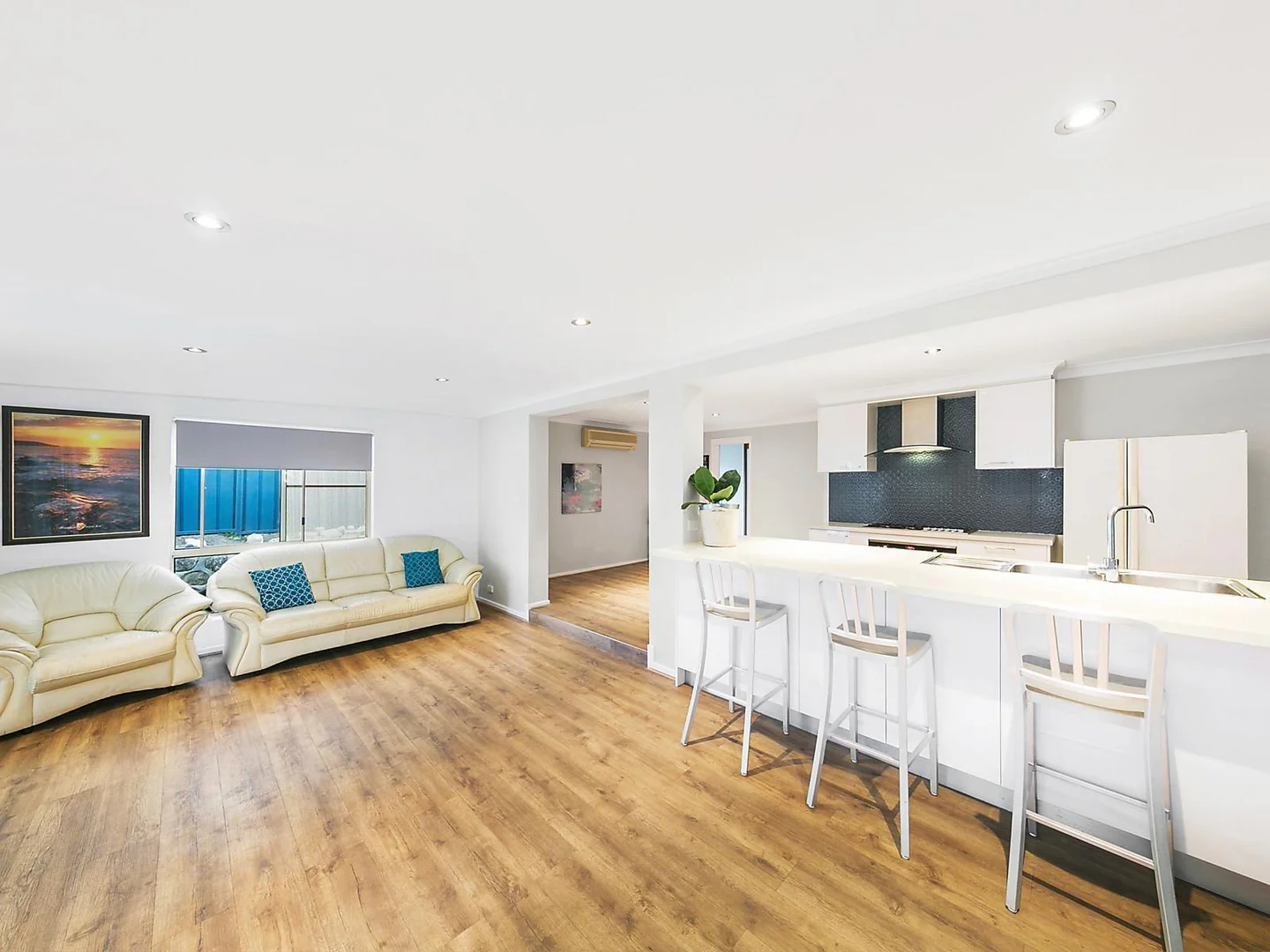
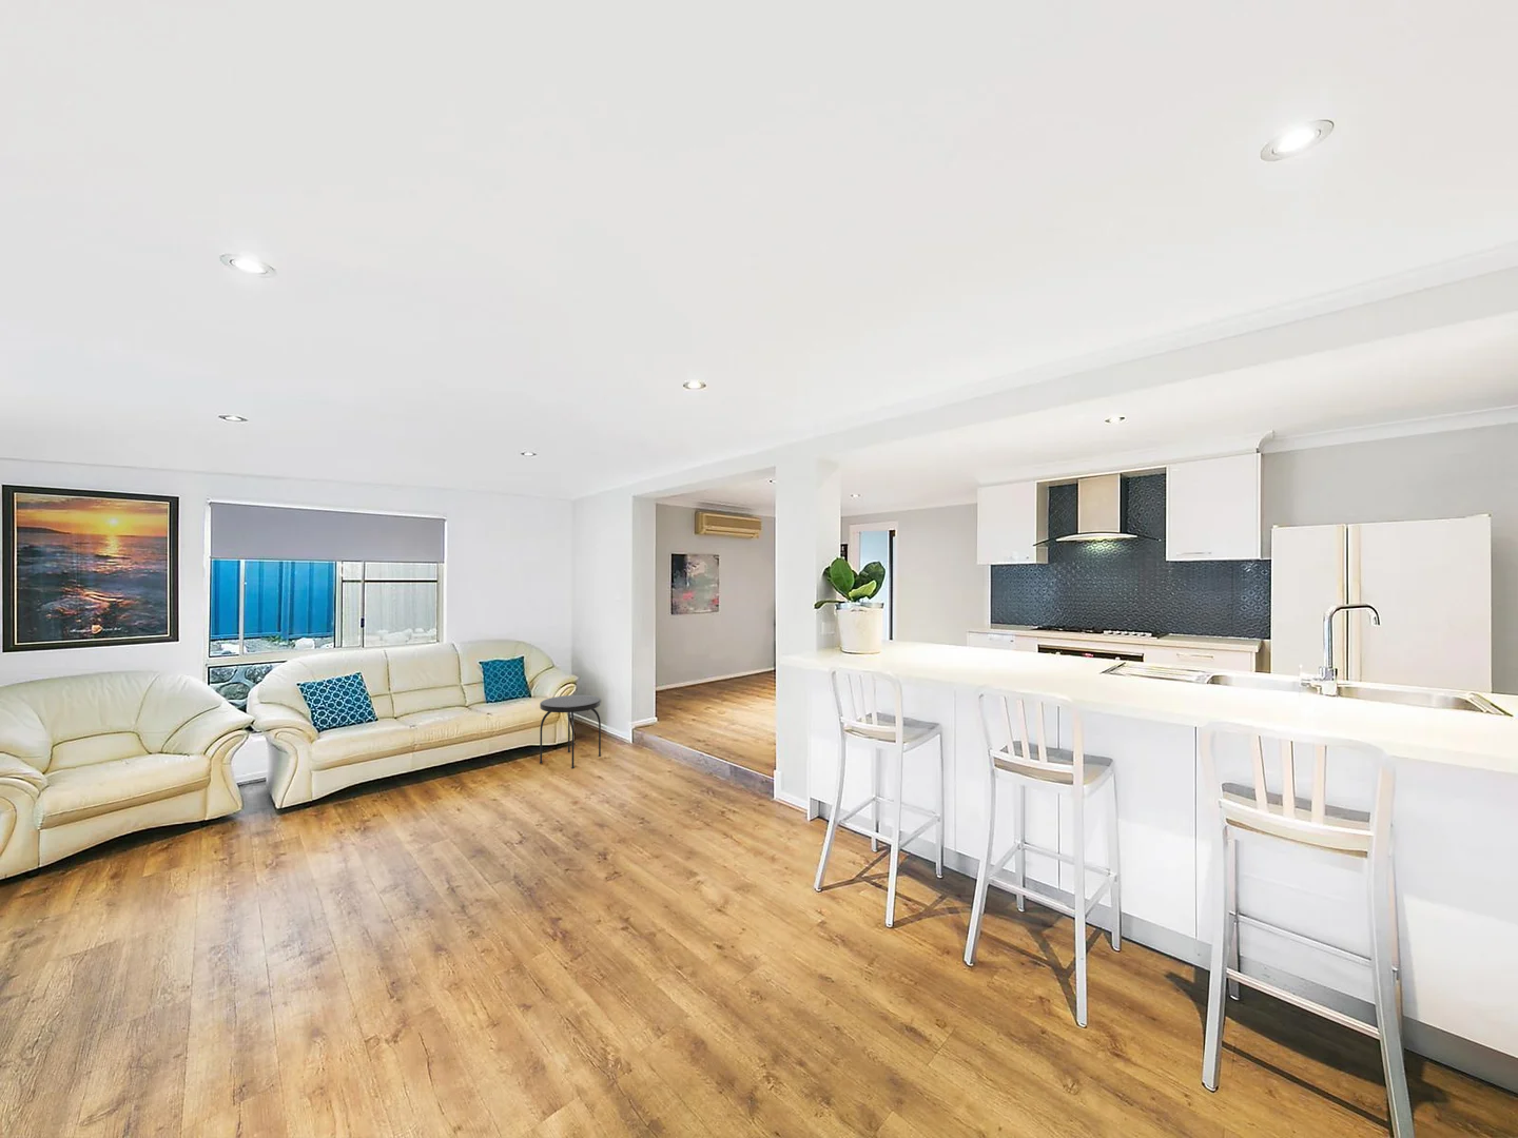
+ side table [539,695,602,769]
